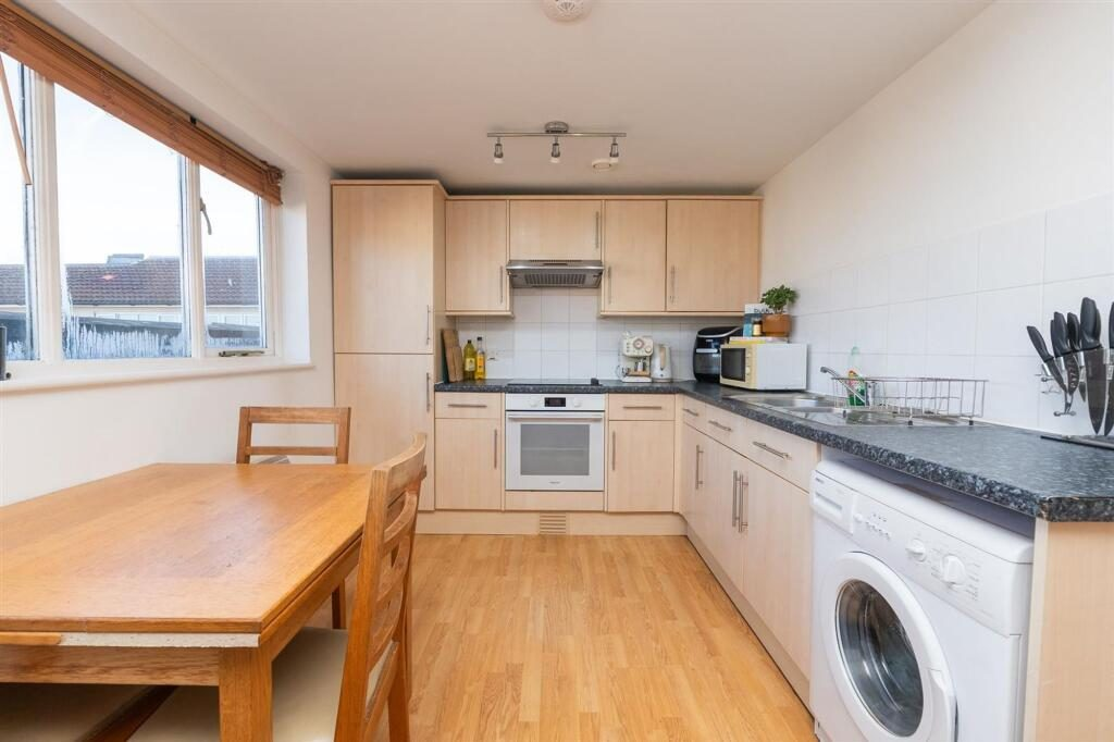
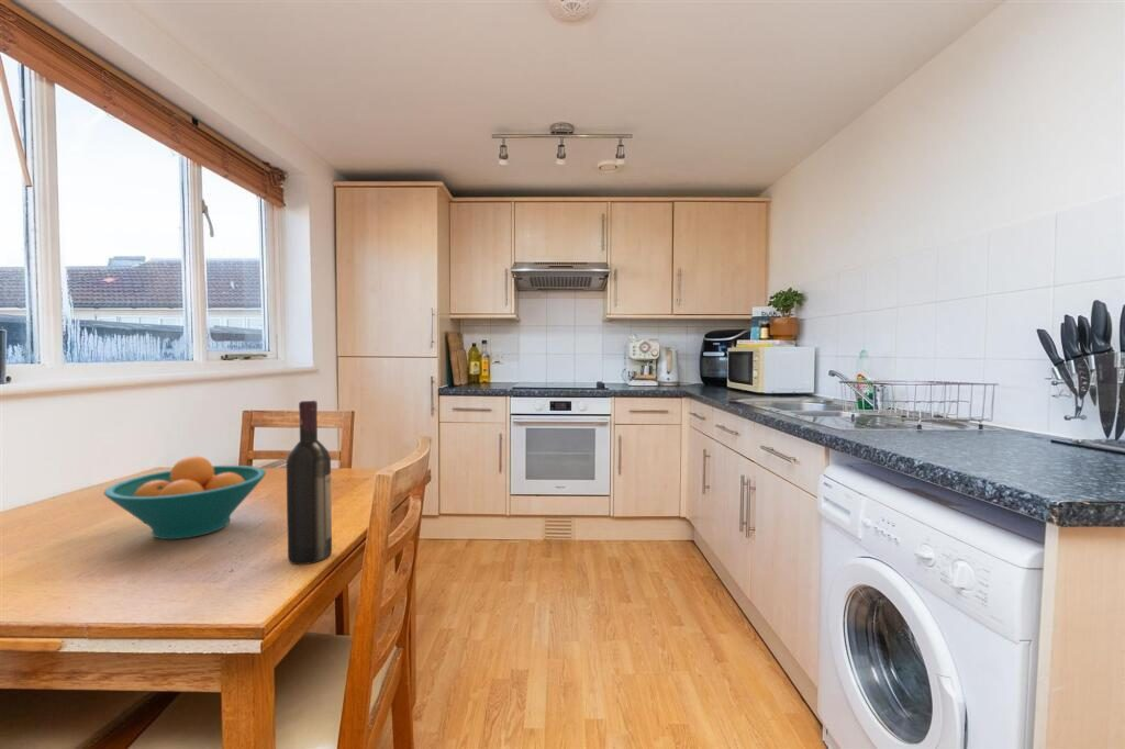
+ fruit bowl [103,455,267,540]
+ wine bottle [286,399,333,566]
